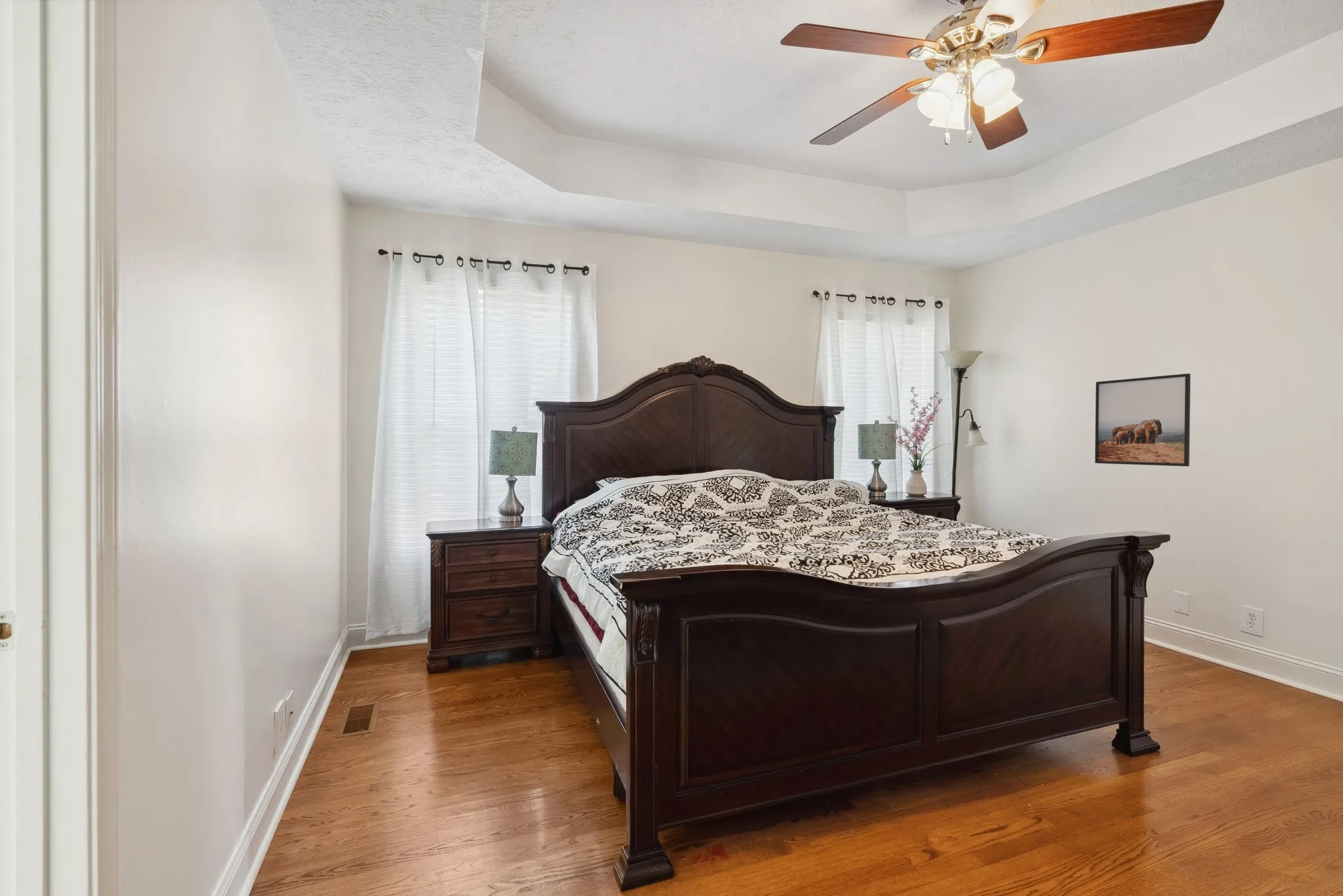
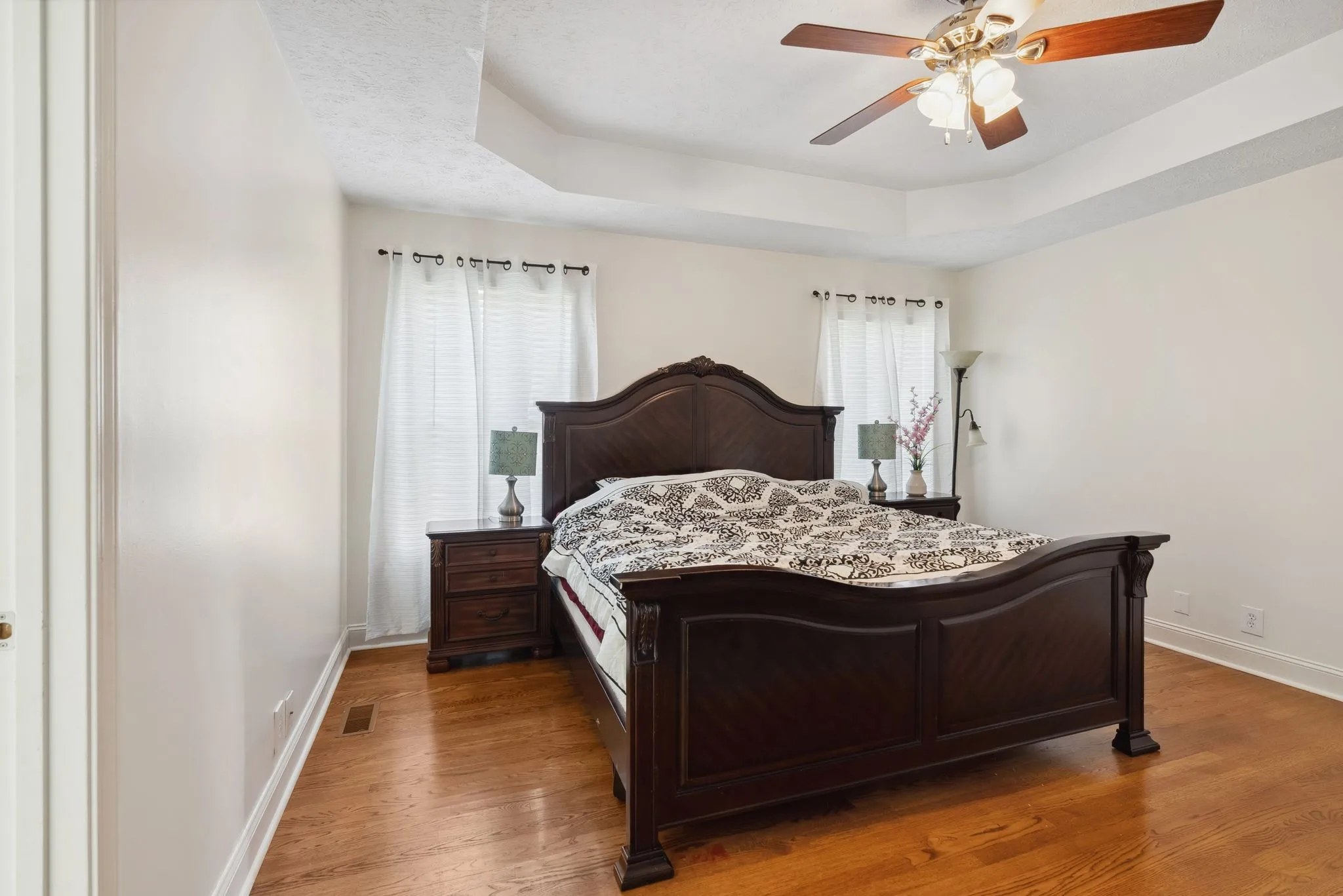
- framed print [1094,373,1191,467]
